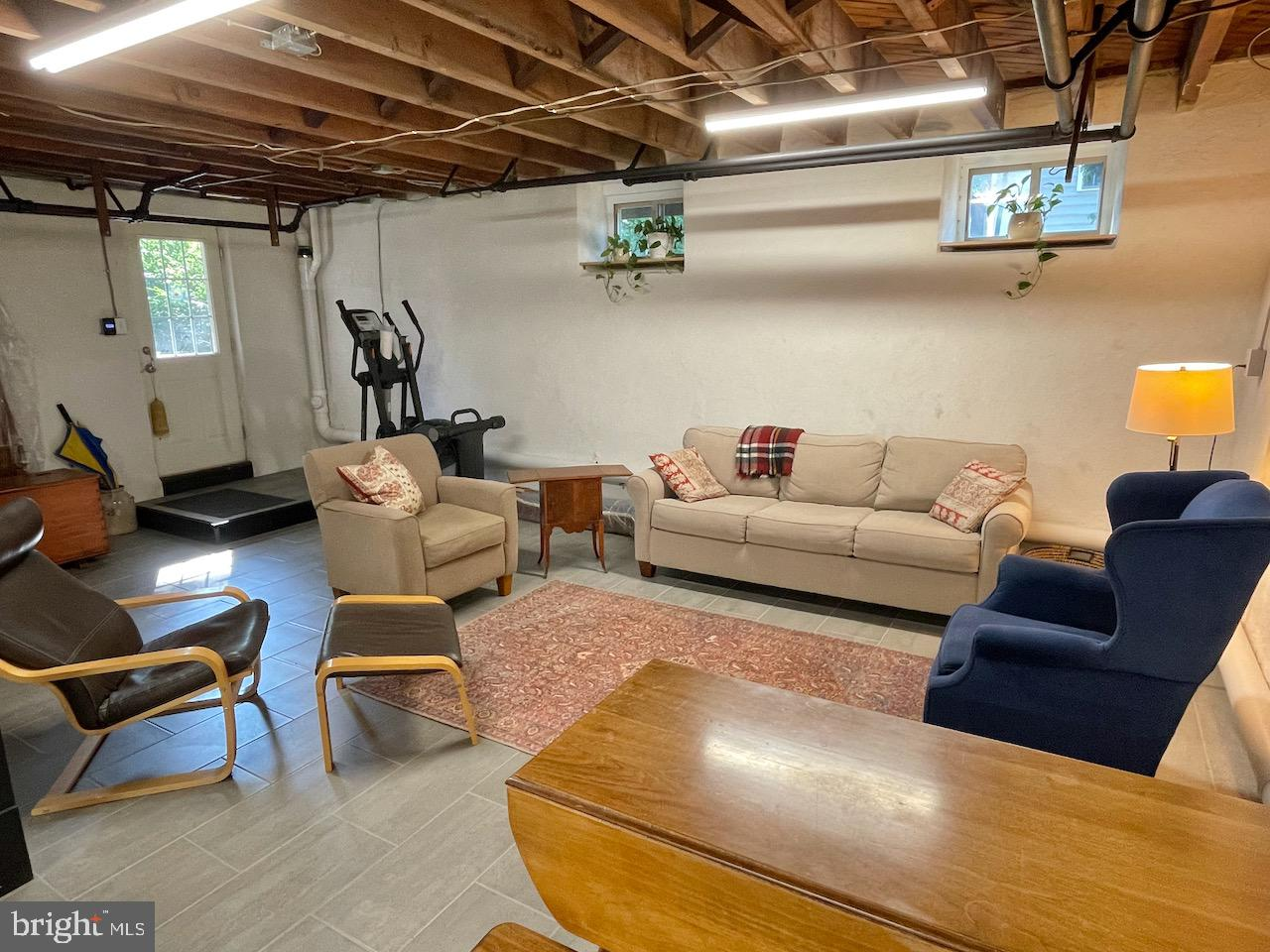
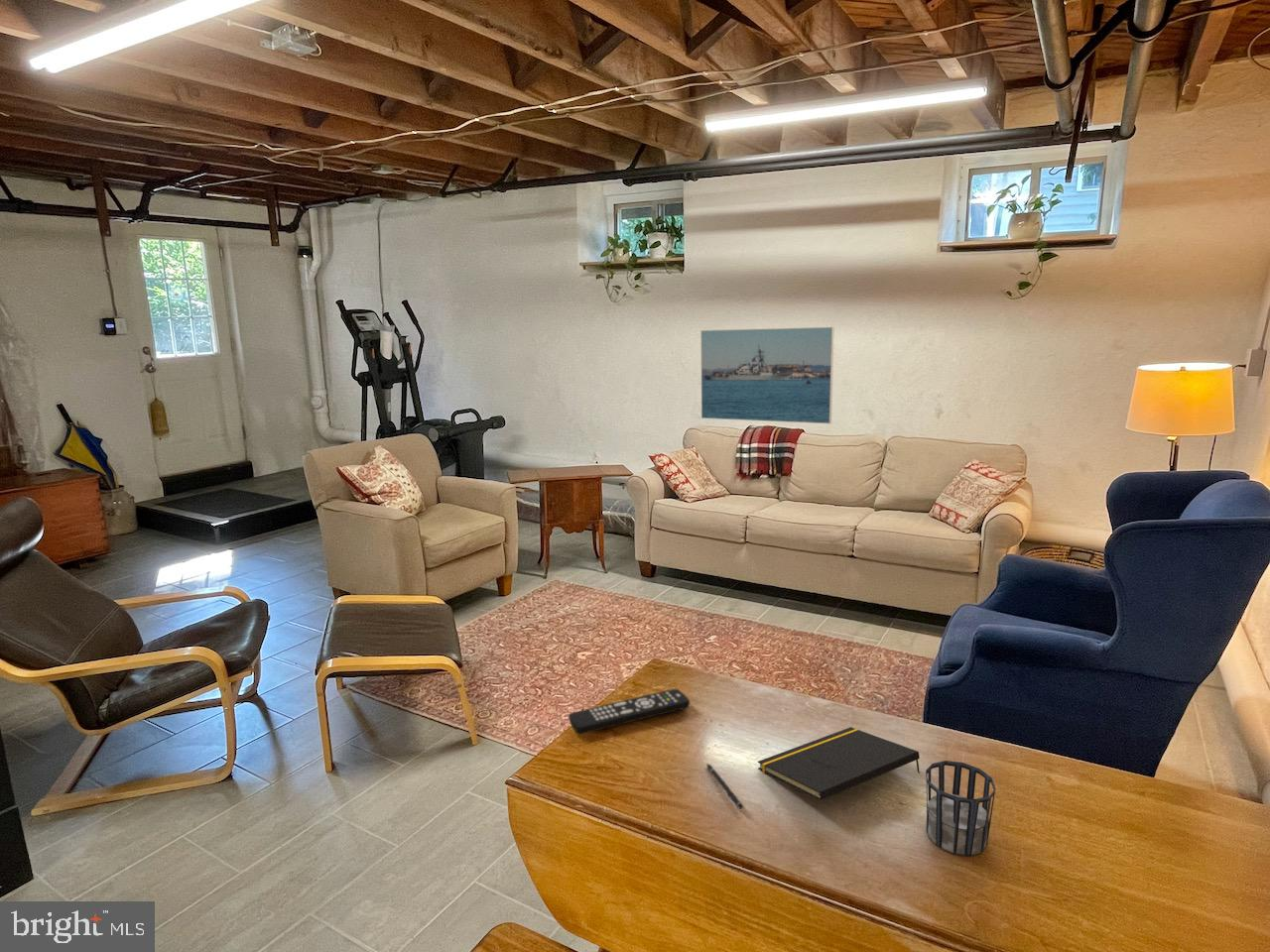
+ remote control [568,688,691,735]
+ notepad [757,726,921,801]
+ pen [705,763,744,810]
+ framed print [699,326,835,424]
+ cup [925,760,997,857]
